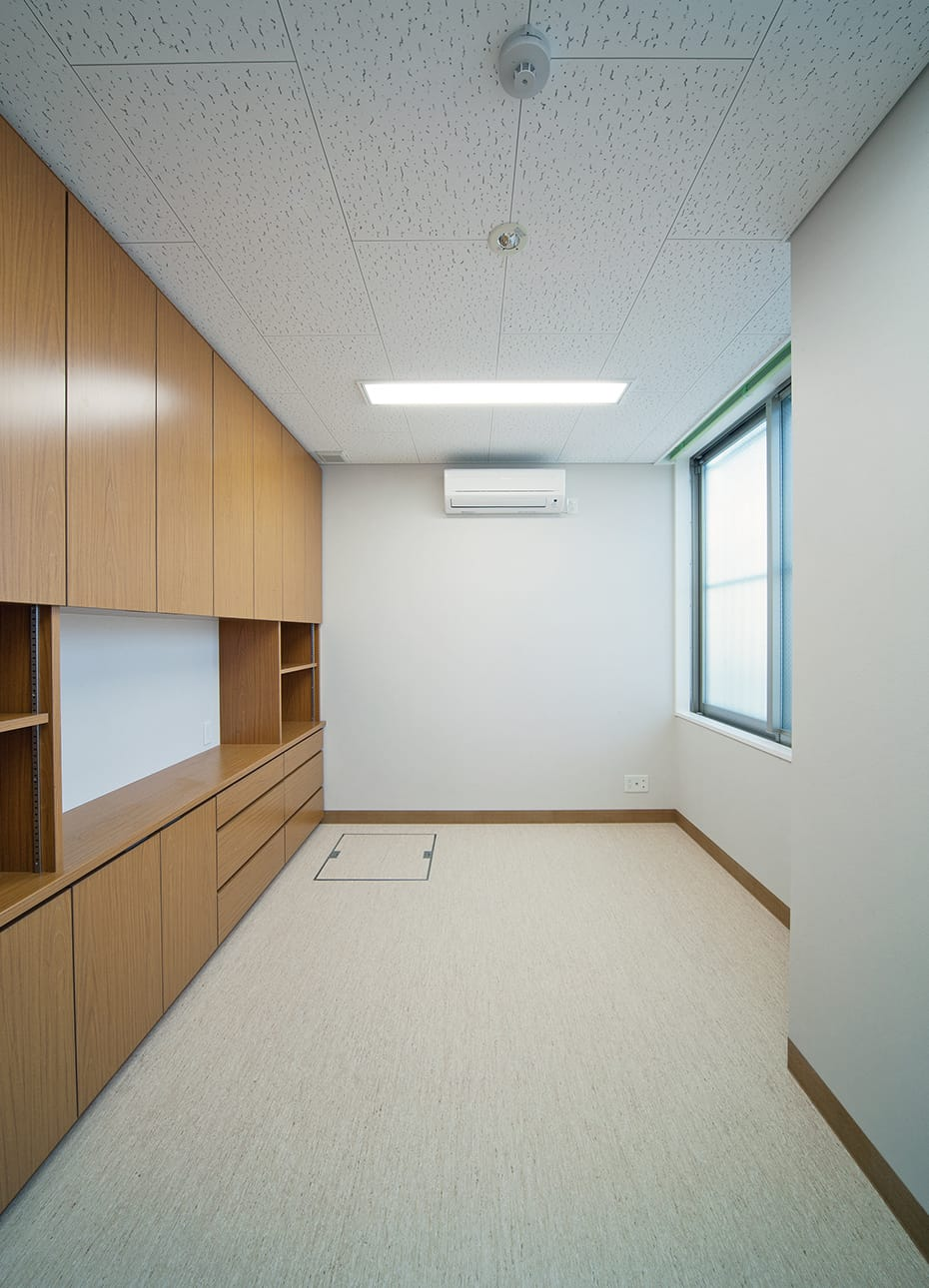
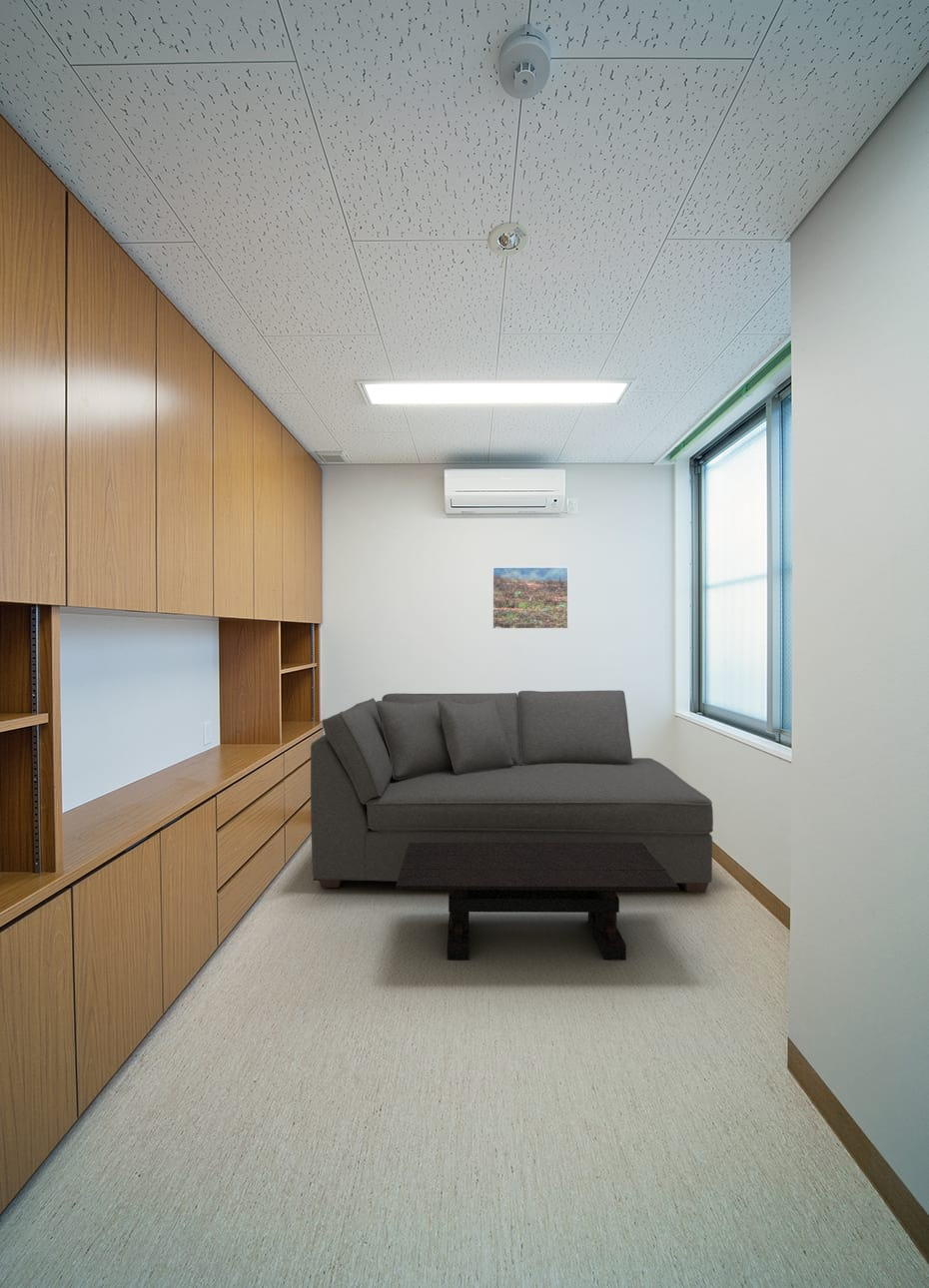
+ sofa [310,689,714,894]
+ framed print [491,566,569,630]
+ coffee table [395,843,680,962]
